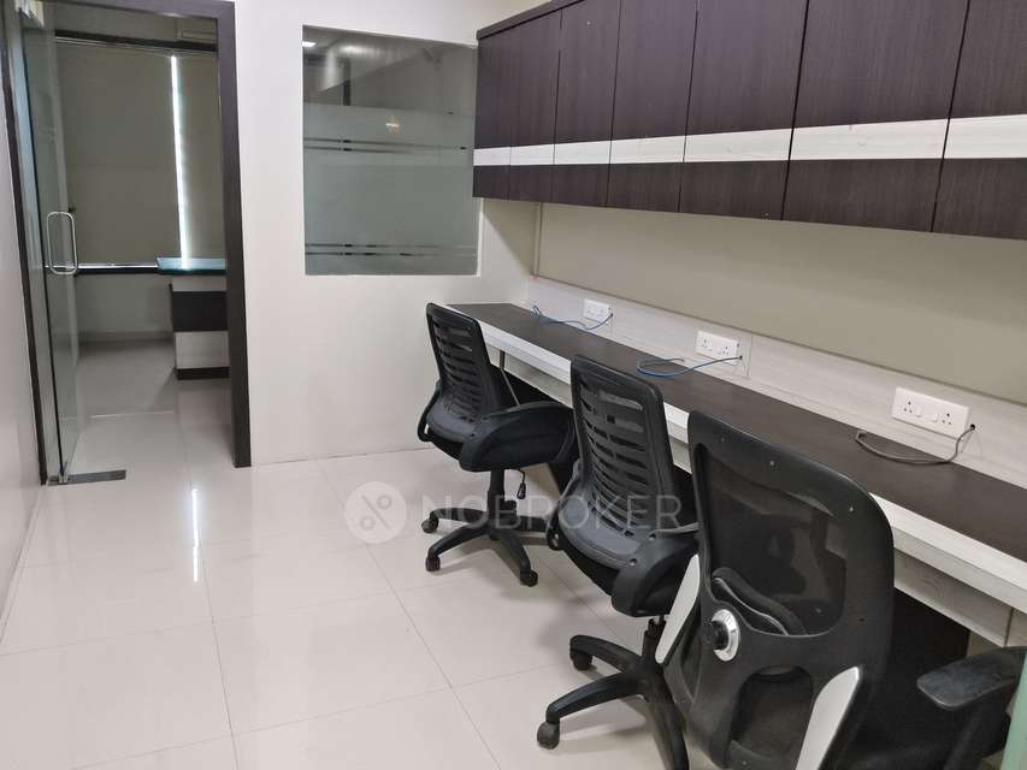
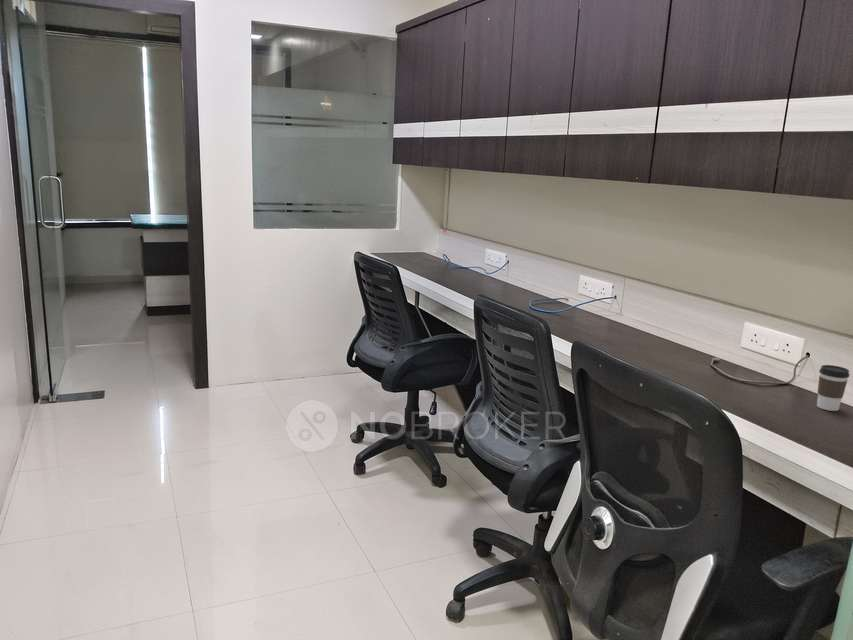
+ coffee cup [816,364,851,412]
